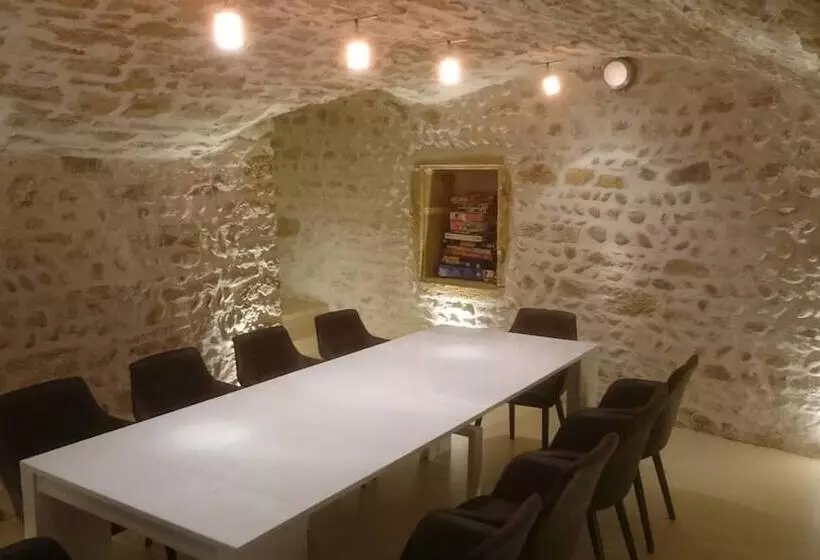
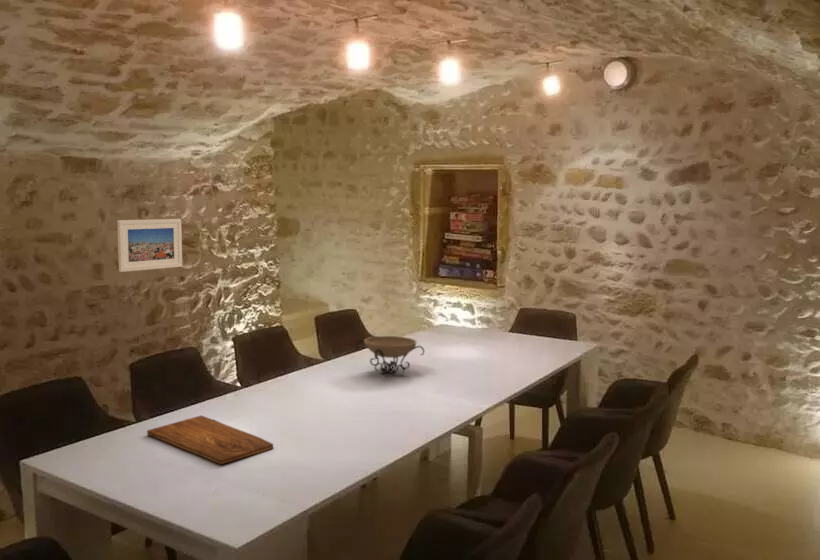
+ cutting board [146,415,274,465]
+ decorative bowl [355,335,426,376]
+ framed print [116,218,183,273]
